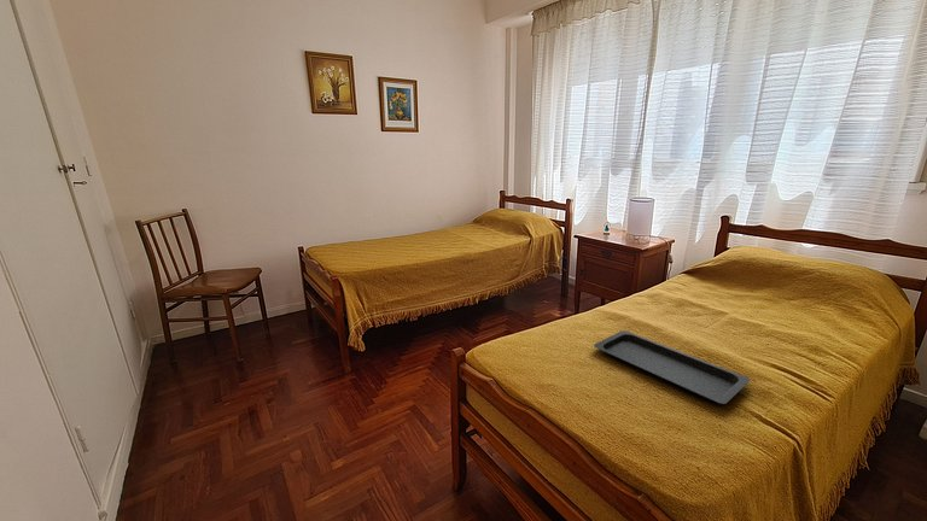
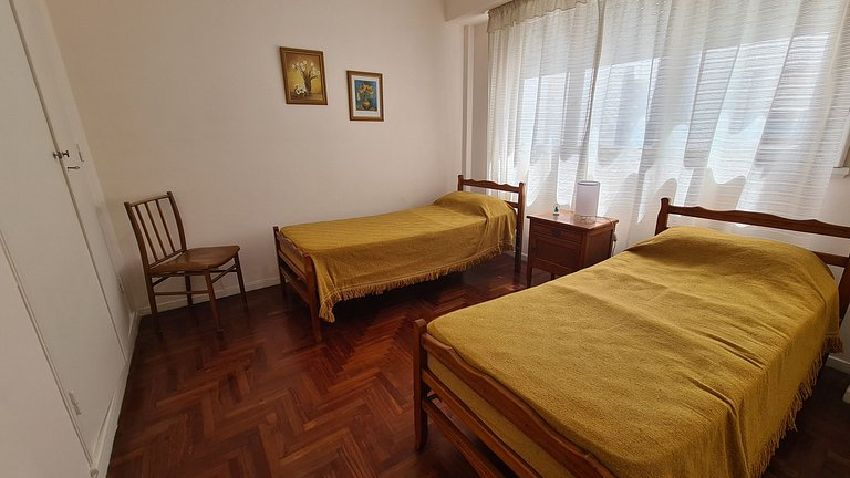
- serving tray [593,329,752,405]
